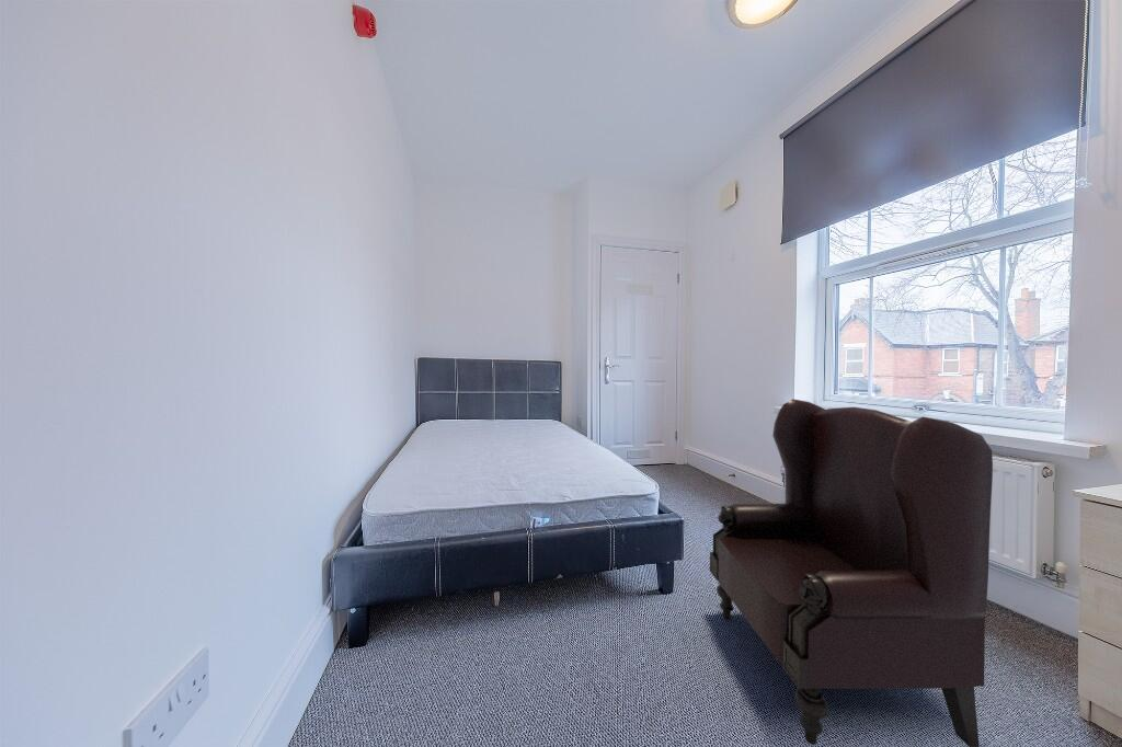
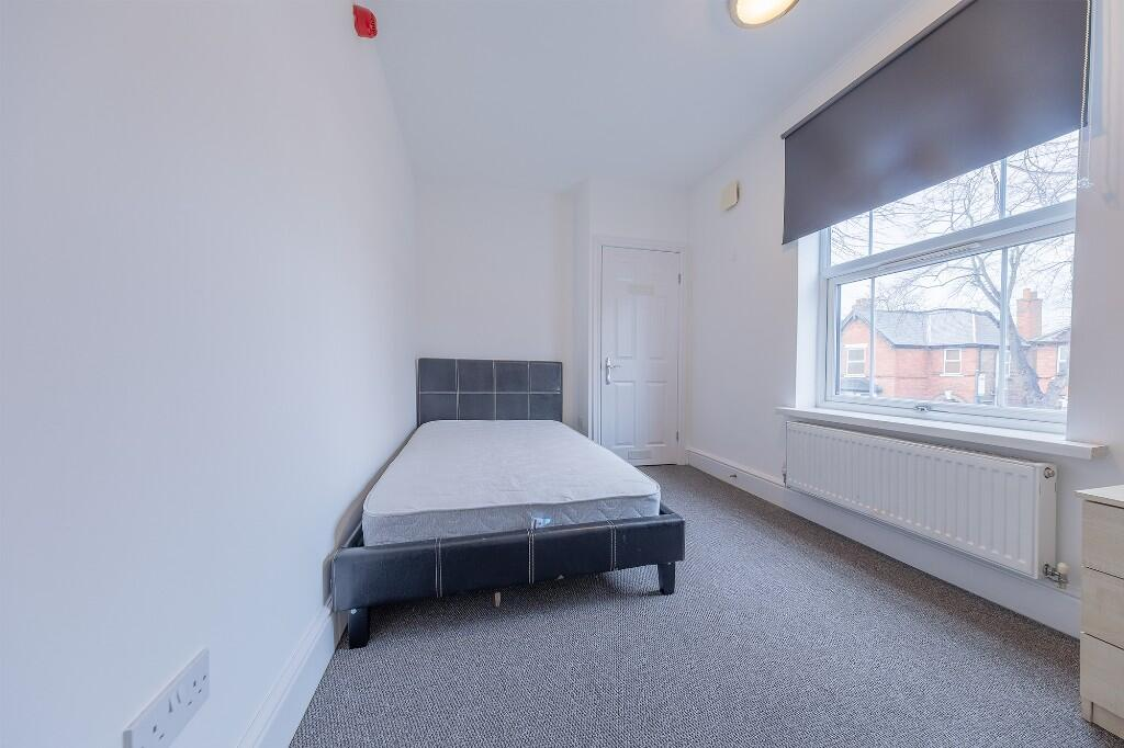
- armchair [709,398,994,747]
